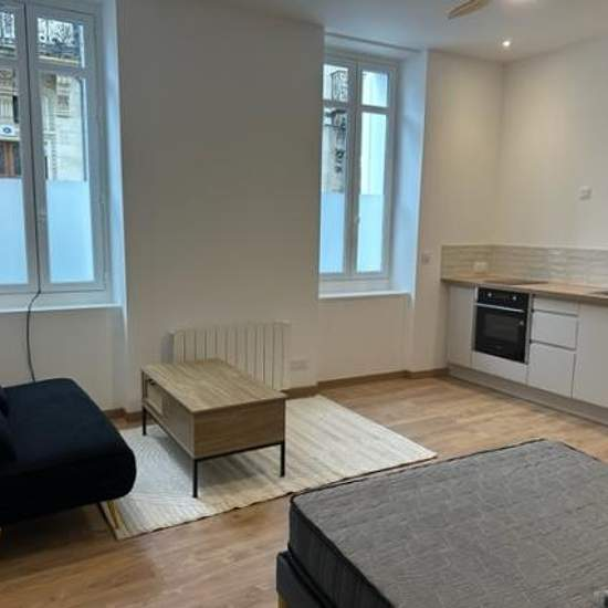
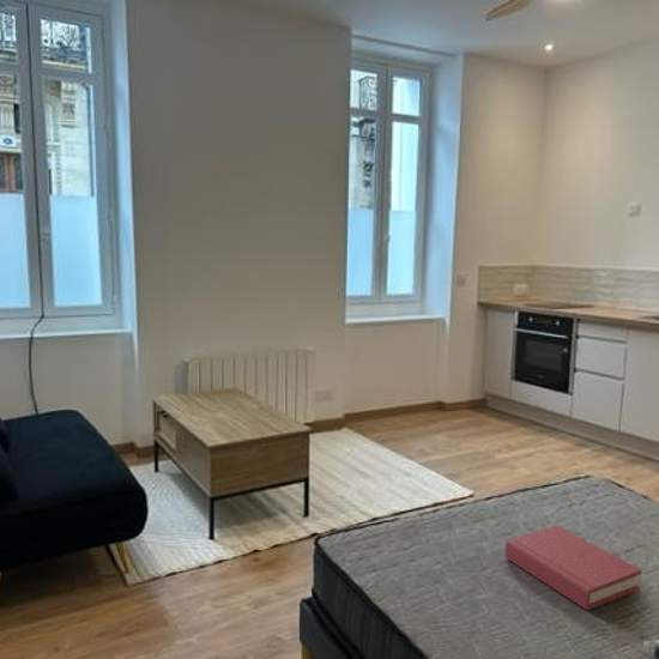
+ hardback book [504,525,643,611]
